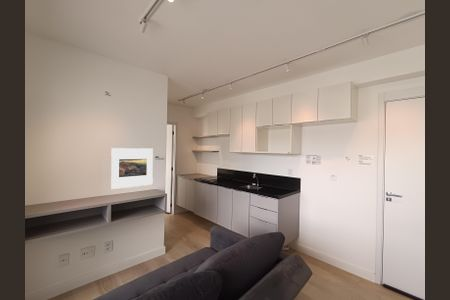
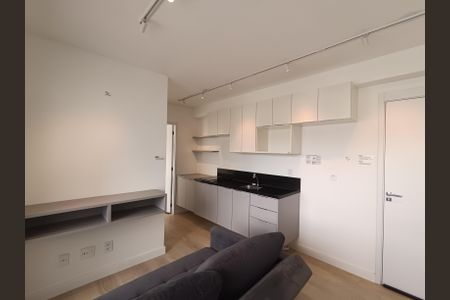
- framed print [110,147,154,190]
